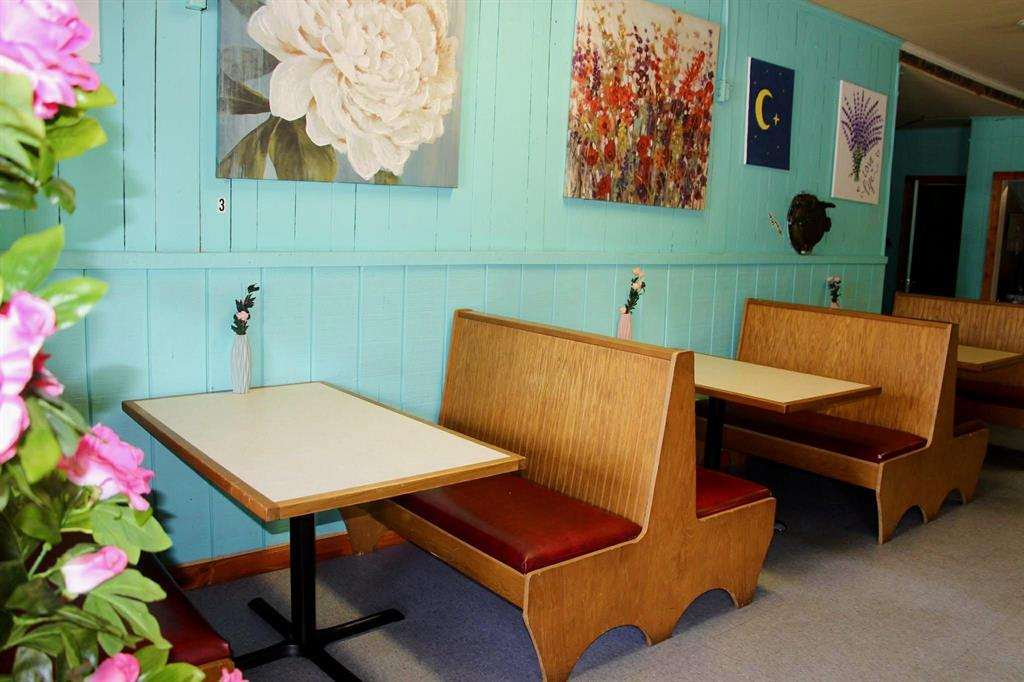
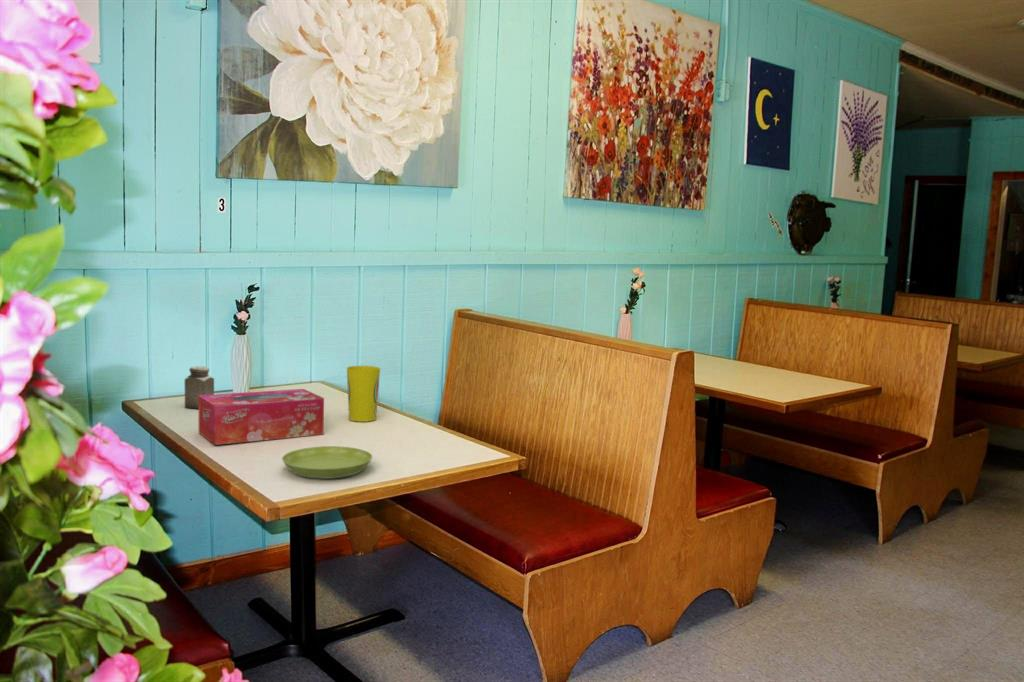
+ cup [346,365,381,423]
+ tissue box [198,388,325,446]
+ salt shaker [184,365,215,410]
+ saucer [281,445,373,479]
